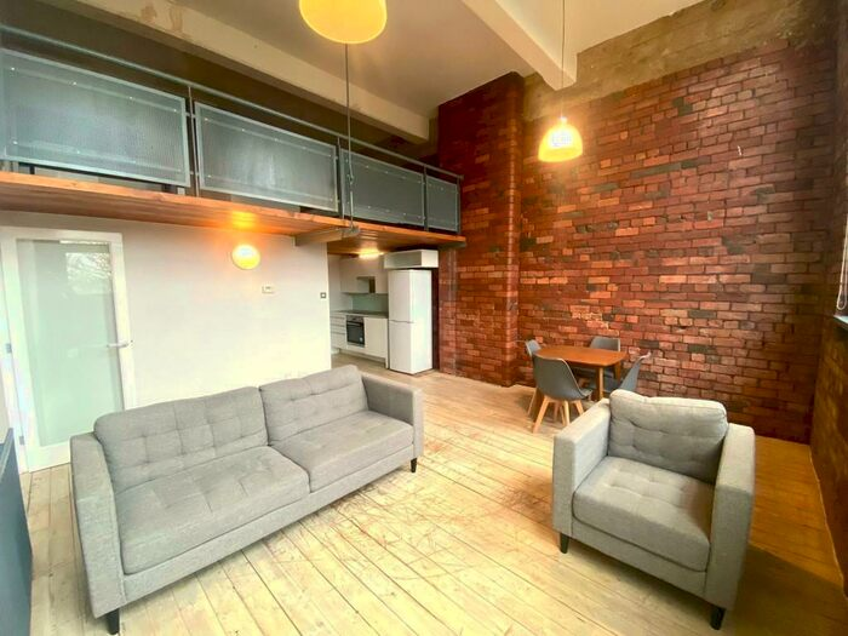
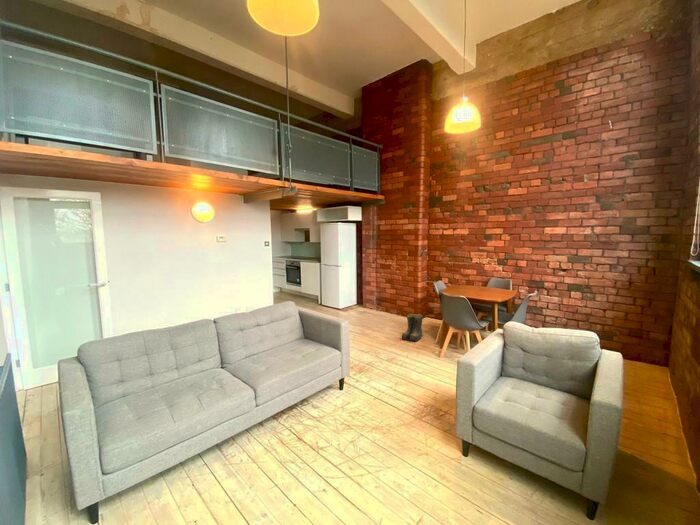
+ boots [401,313,424,342]
